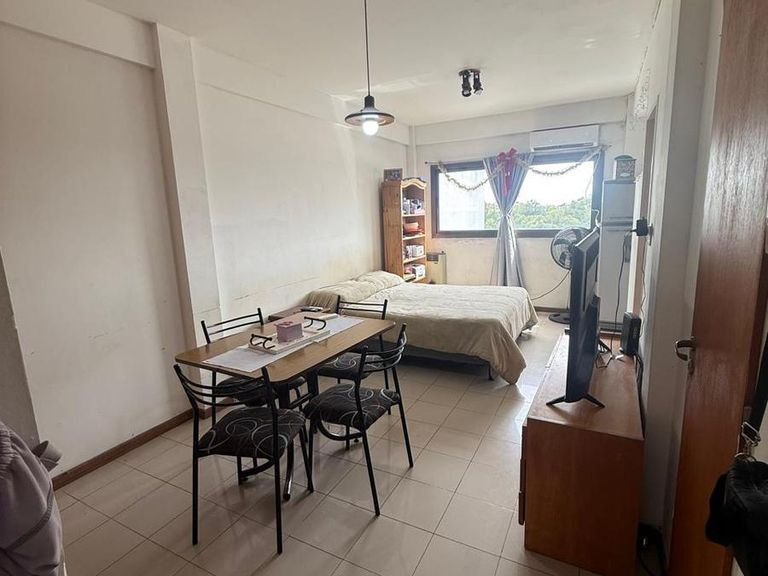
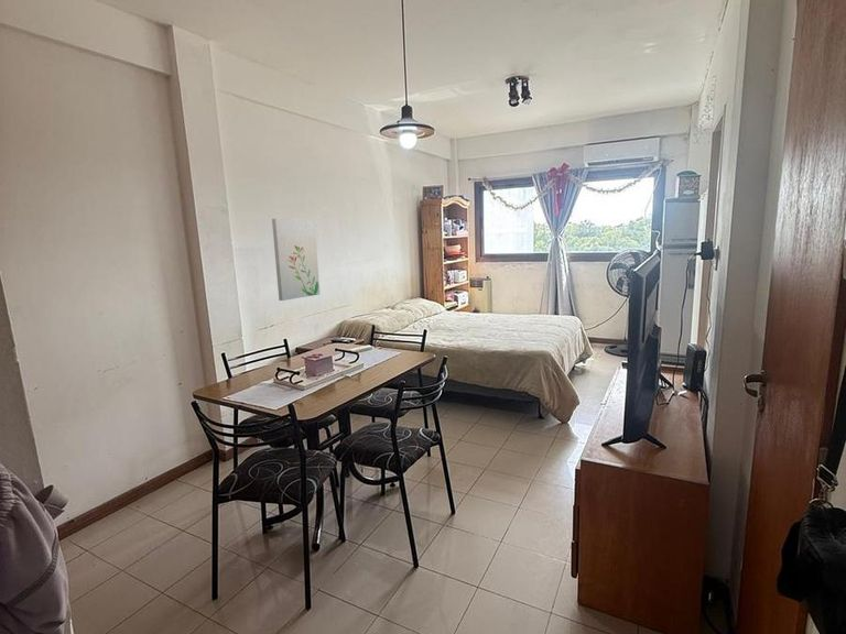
+ wall art [271,218,321,302]
